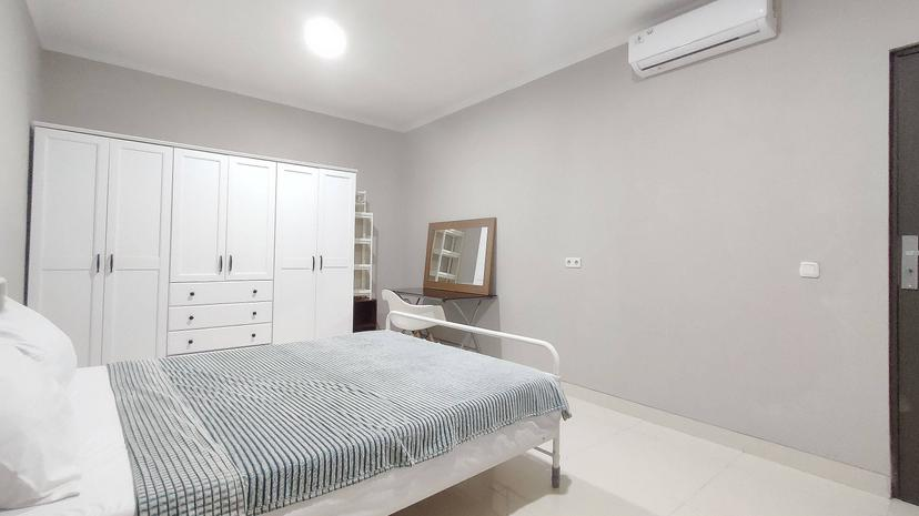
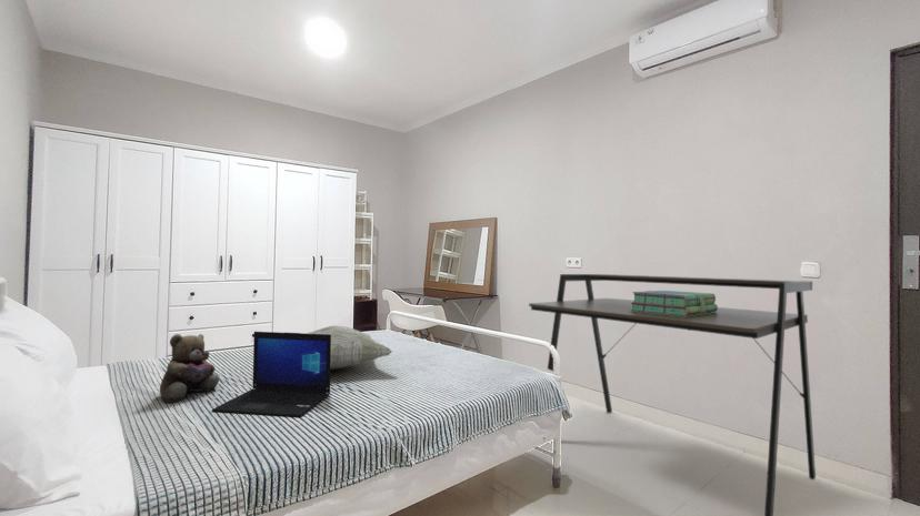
+ desk [528,273,817,516]
+ stack of books [630,290,719,316]
+ decorative pillow [304,325,393,371]
+ laptop [211,331,331,418]
+ teddy bear [159,333,220,404]
